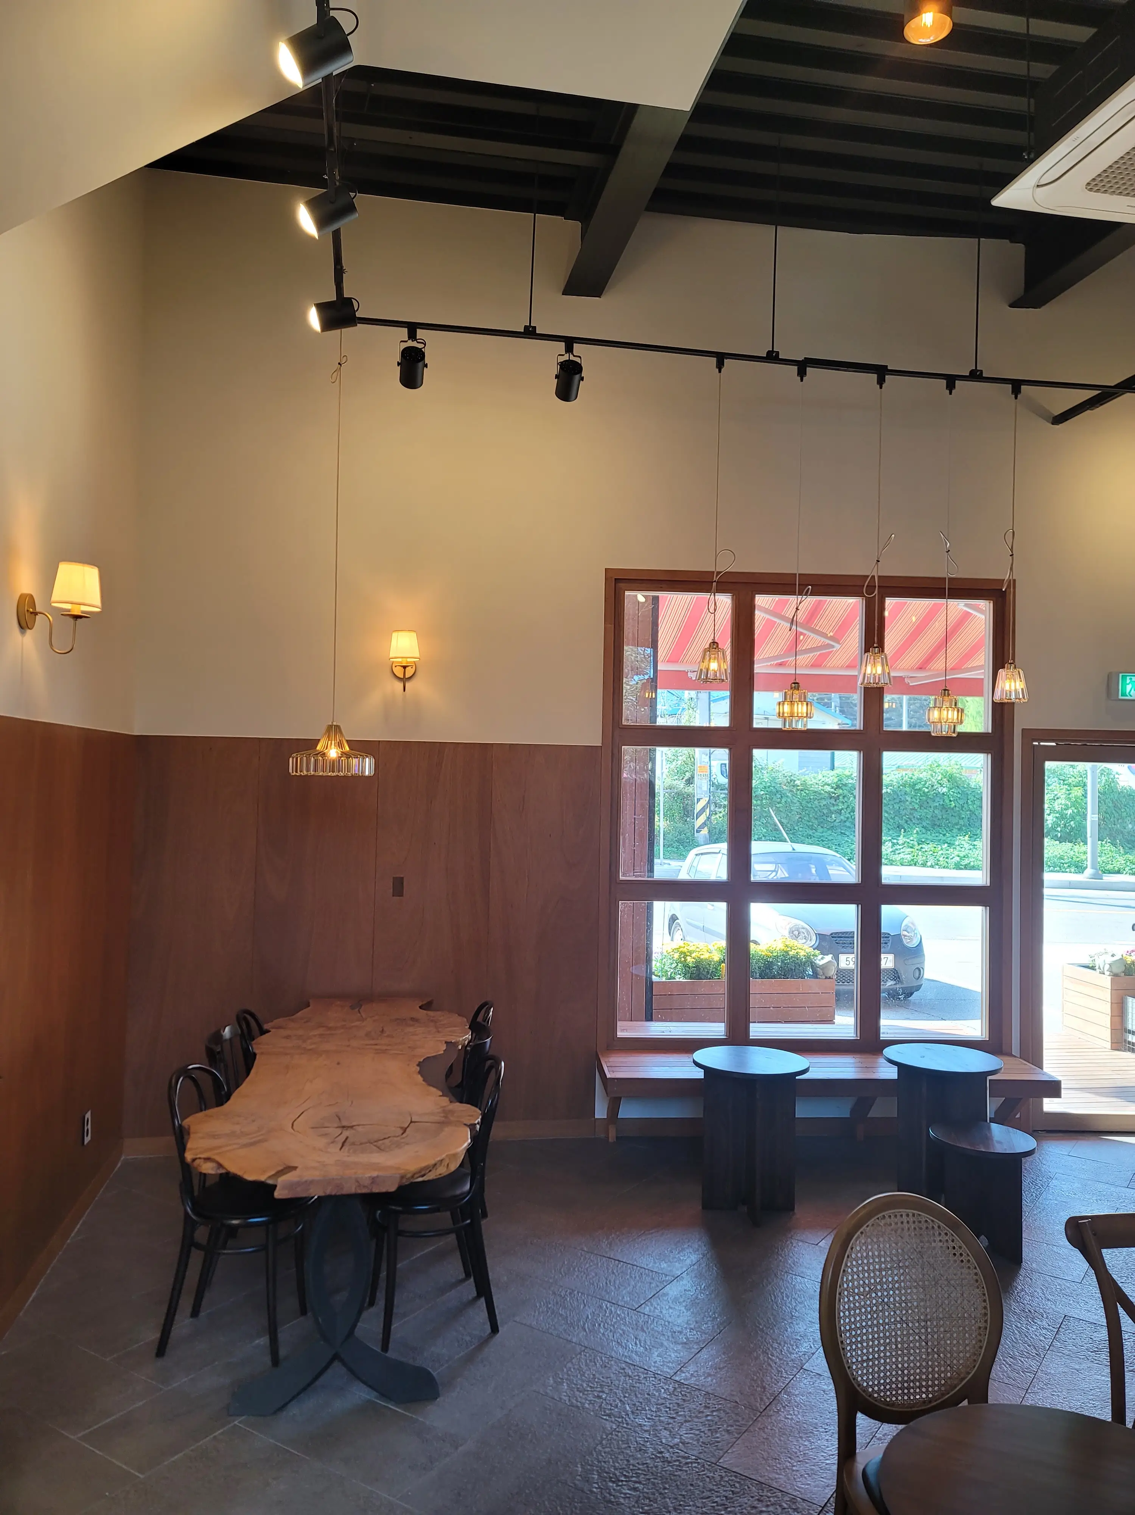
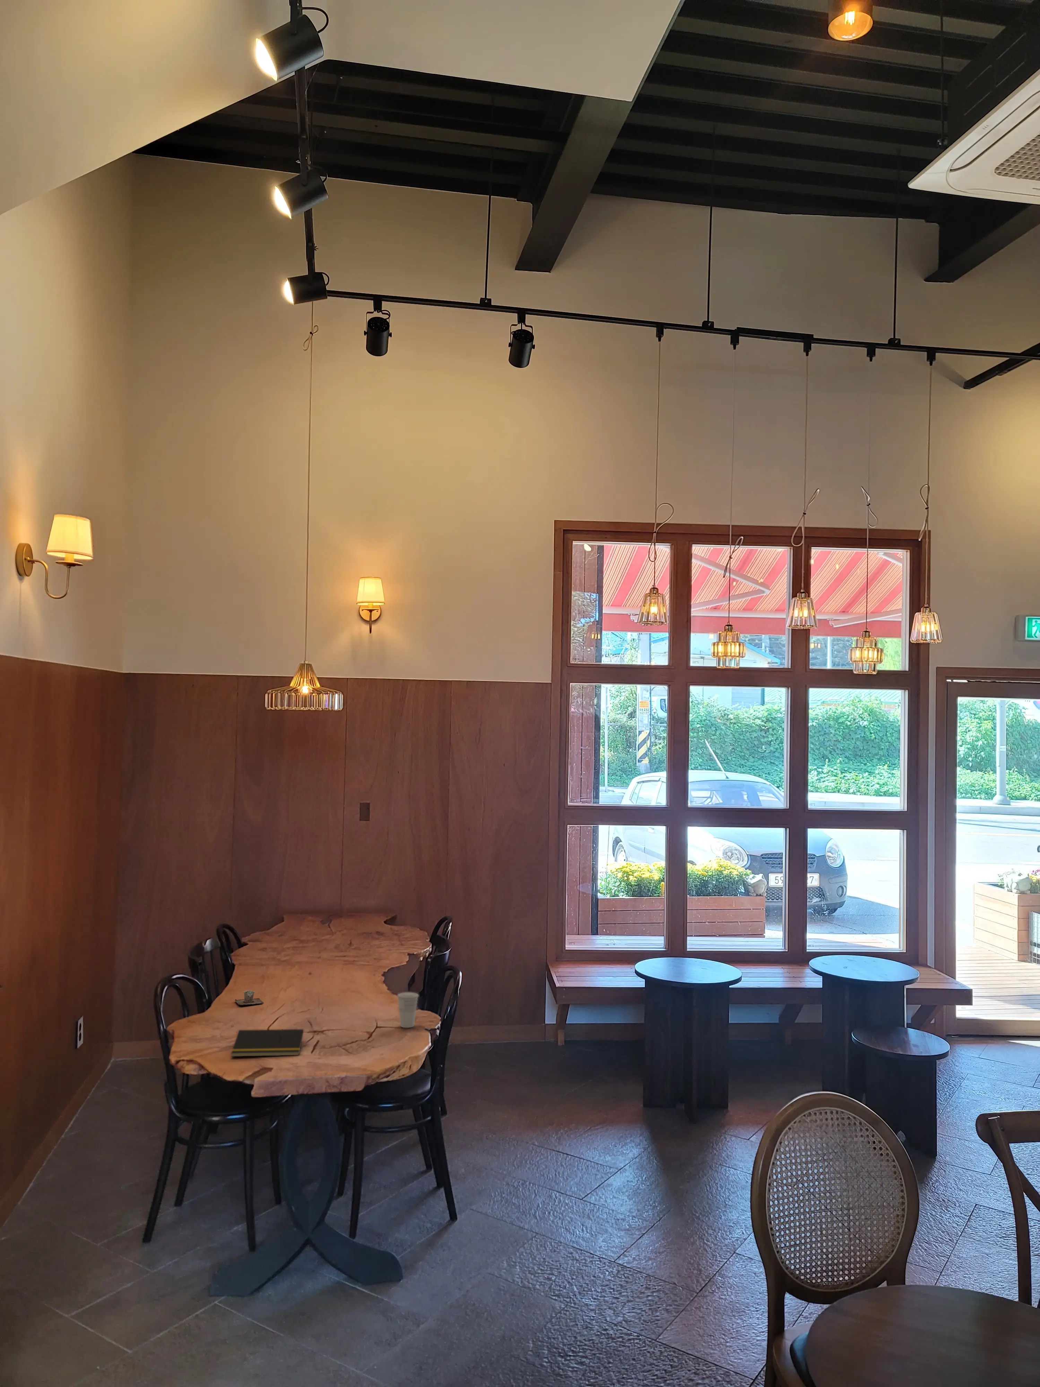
+ notepad [231,1029,304,1057]
+ cup [397,992,419,1028]
+ cup [235,989,263,1006]
